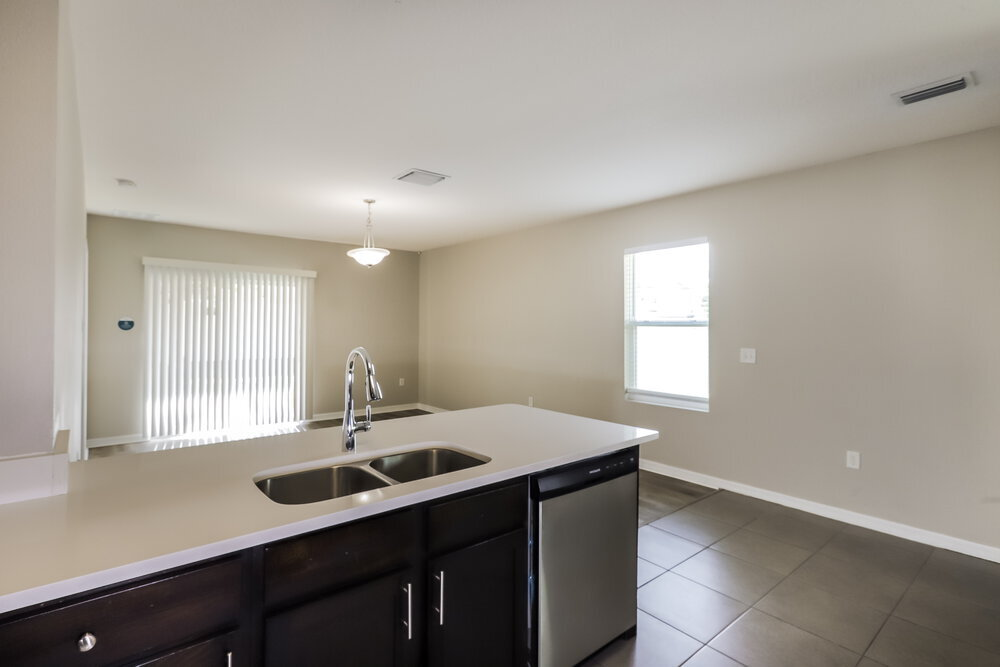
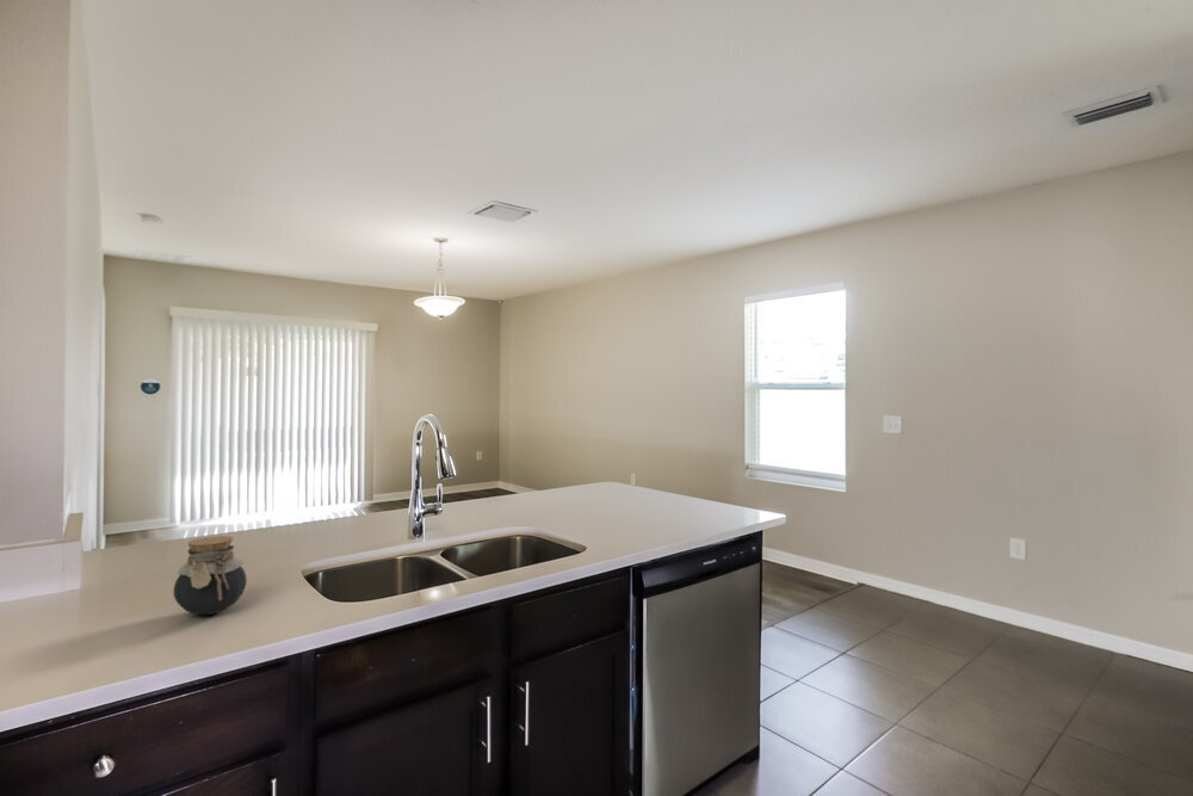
+ jar [172,535,248,616]
